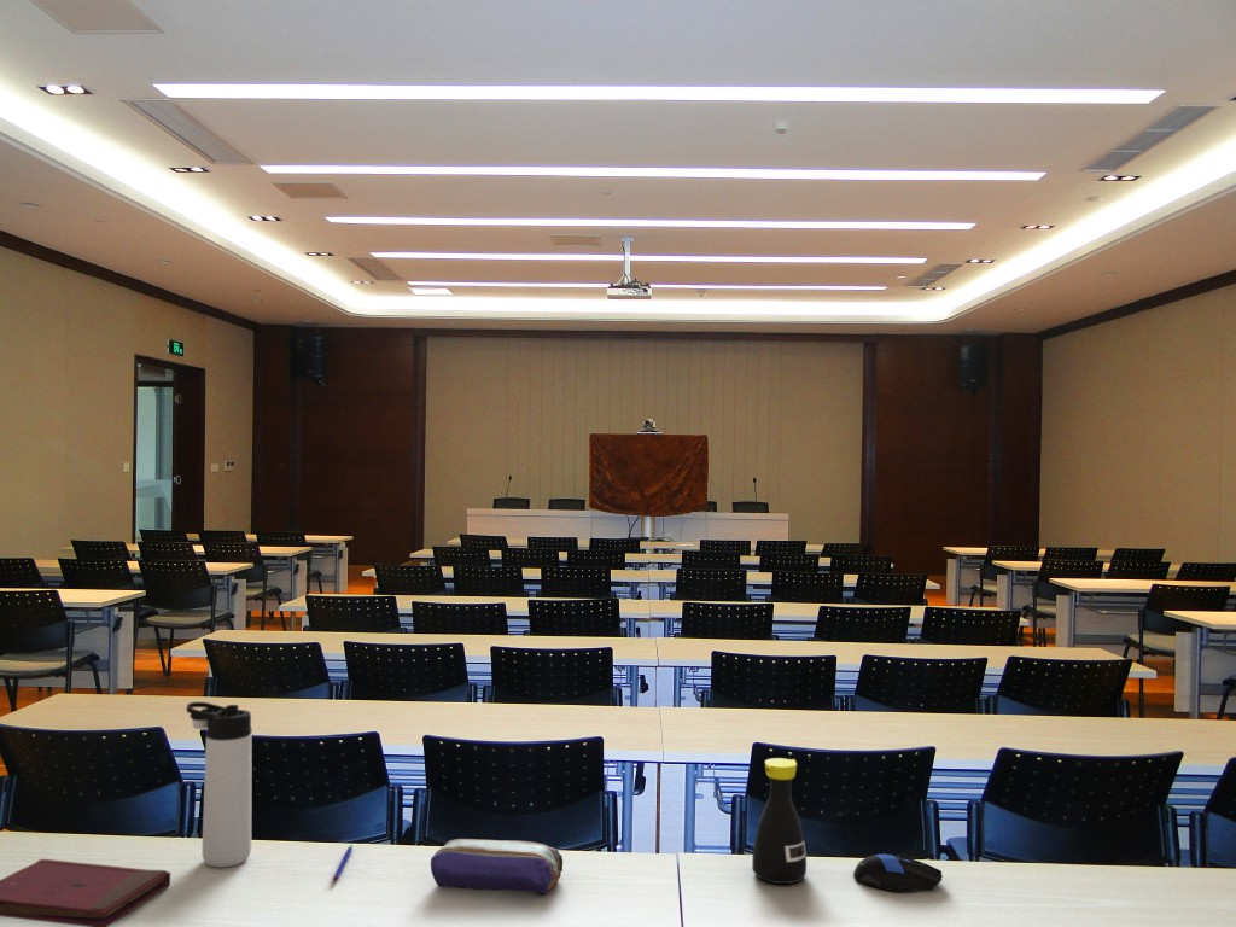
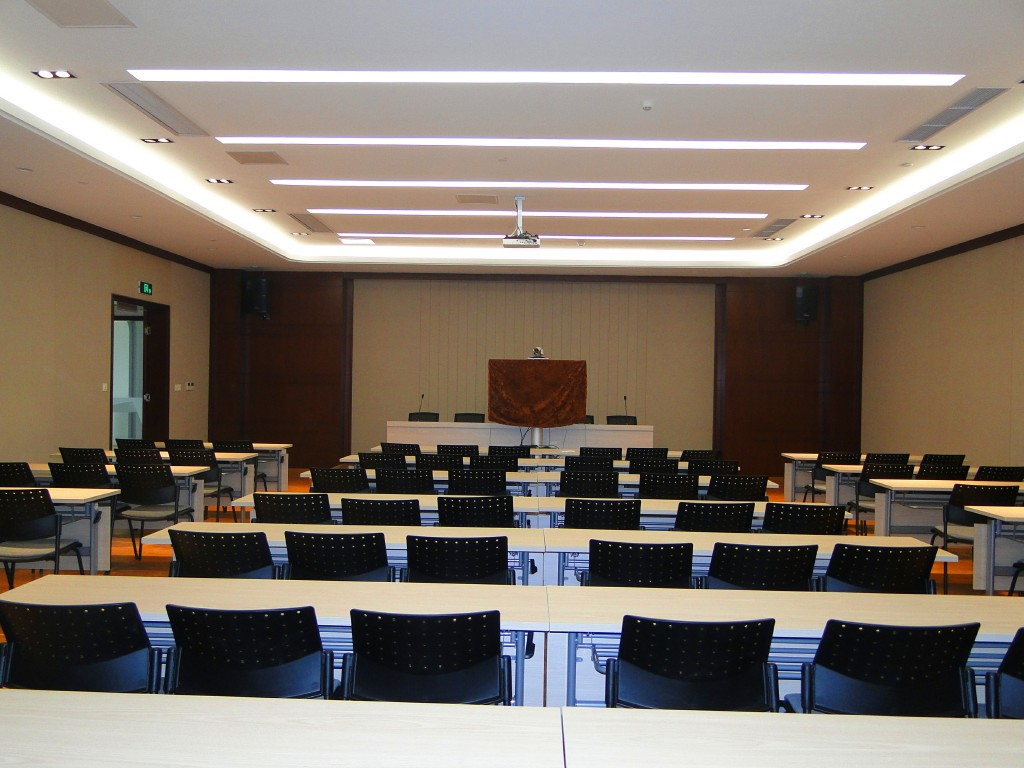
- book [0,858,171,927]
- thermos bottle [185,701,252,868]
- bottle [751,757,808,885]
- pencil case [430,838,564,896]
- computer mouse [852,853,944,893]
- pen [332,844,354,882]
